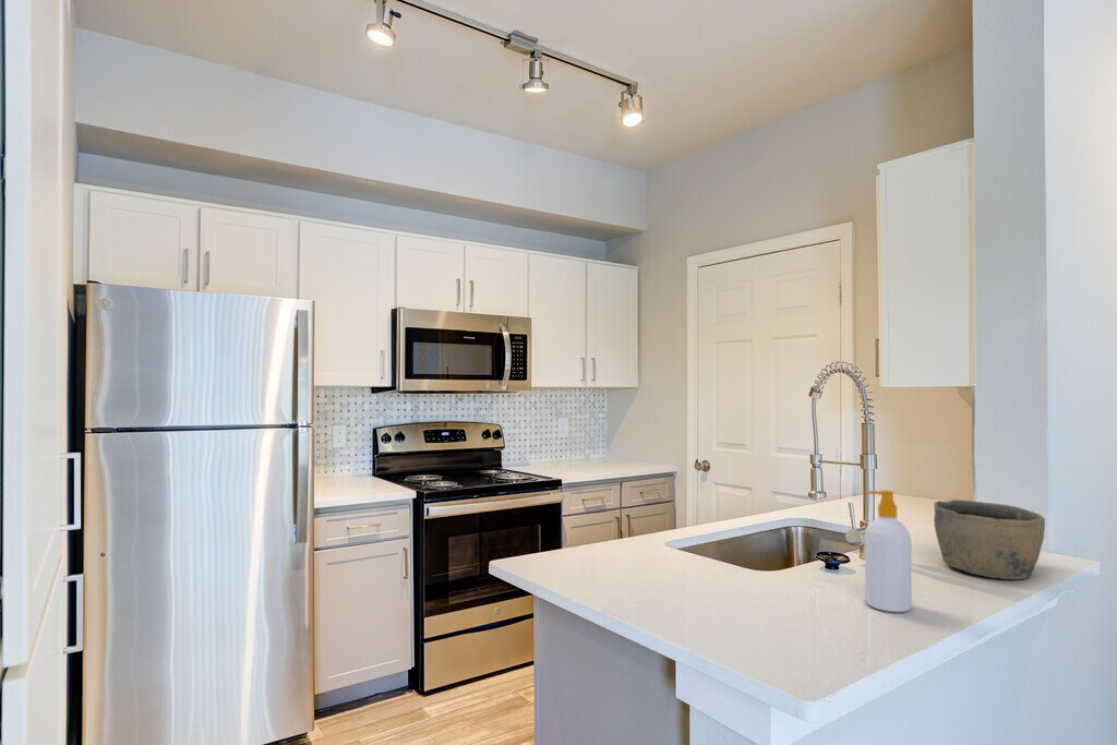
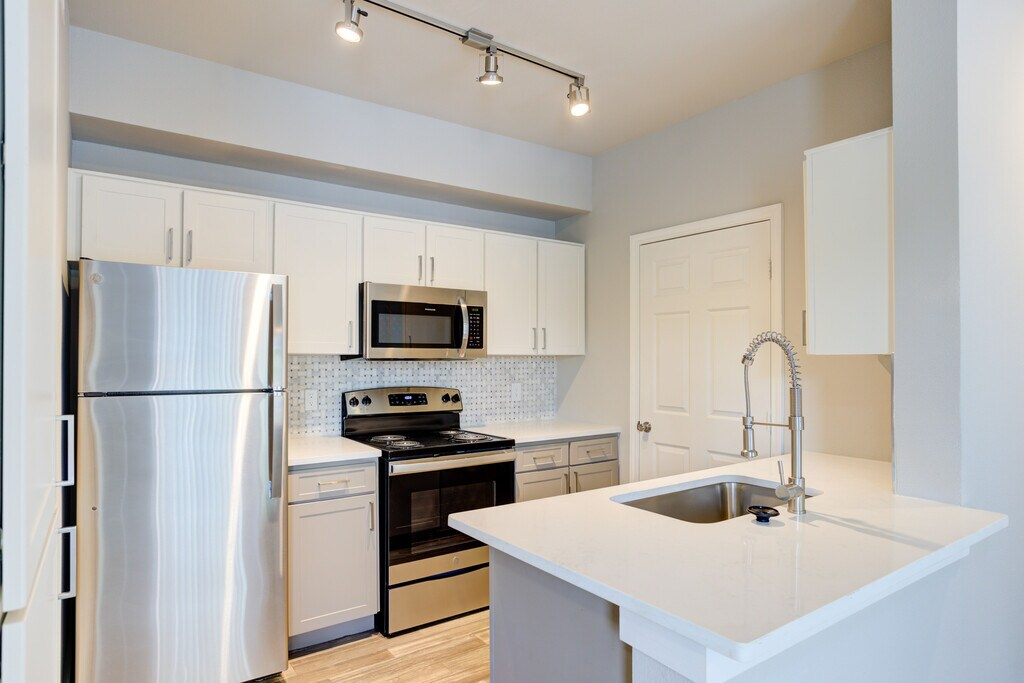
- bowl [933,498,1046,580]
- soap bottle [864,489,913,613]
